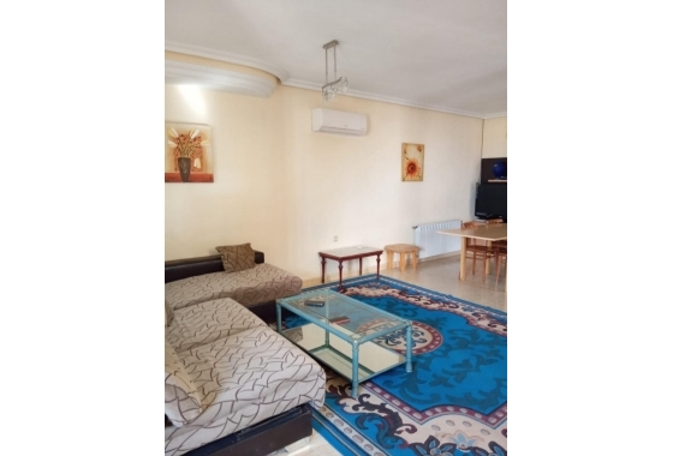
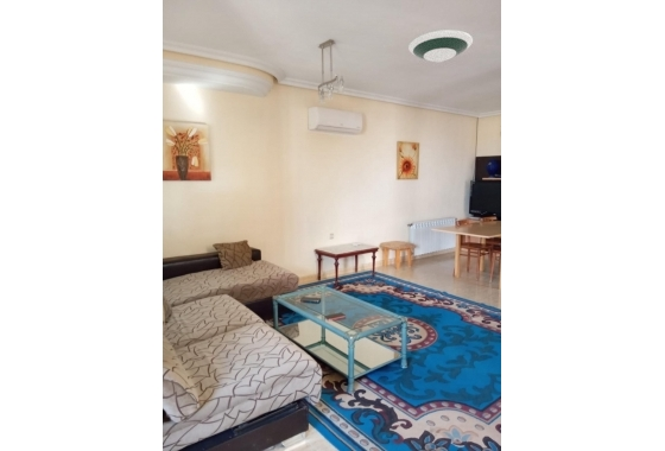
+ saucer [407,28,474,63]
